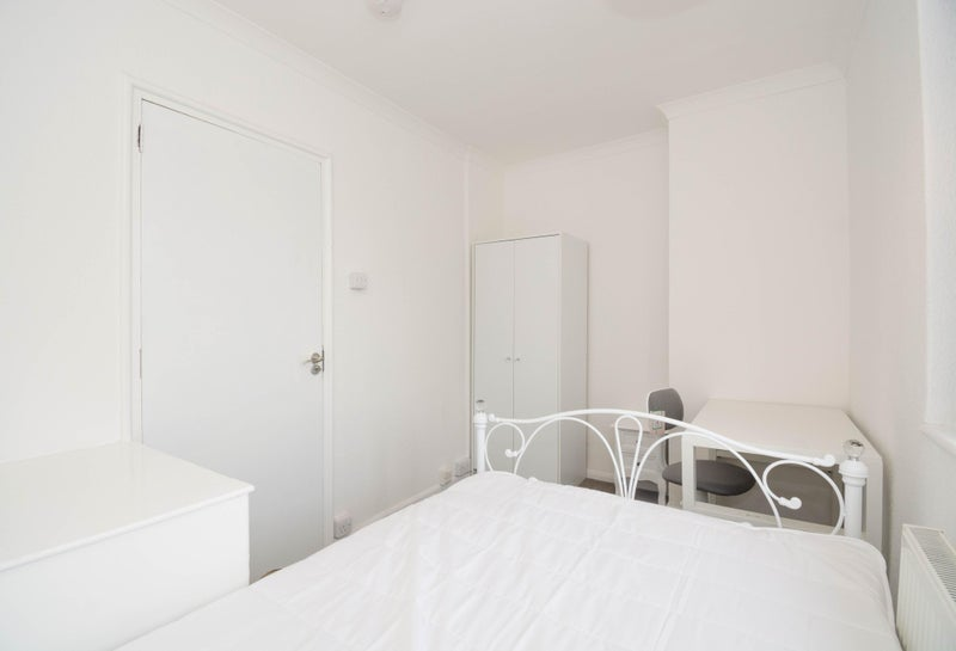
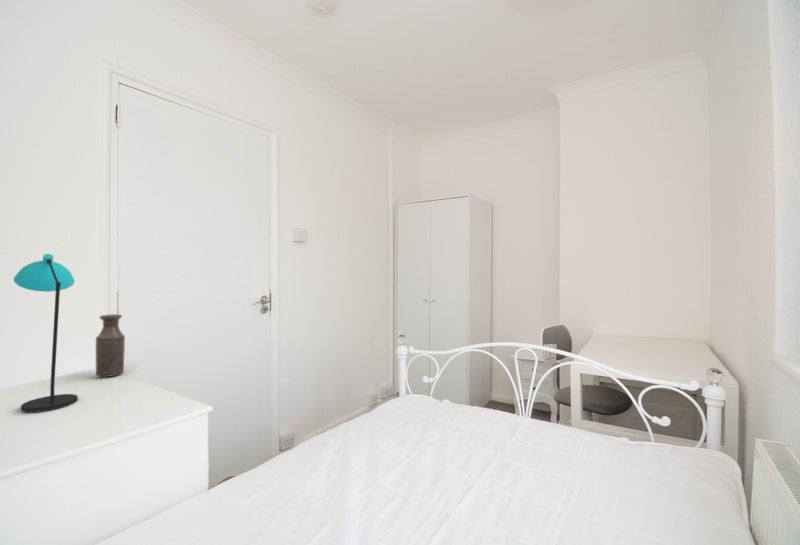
+ bottle [95,313,126,378]
+ desk lamp [13,253,79,413]
